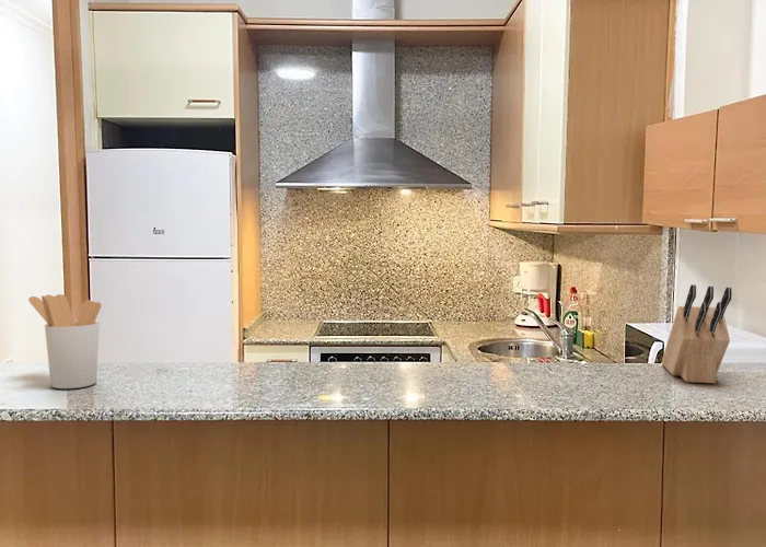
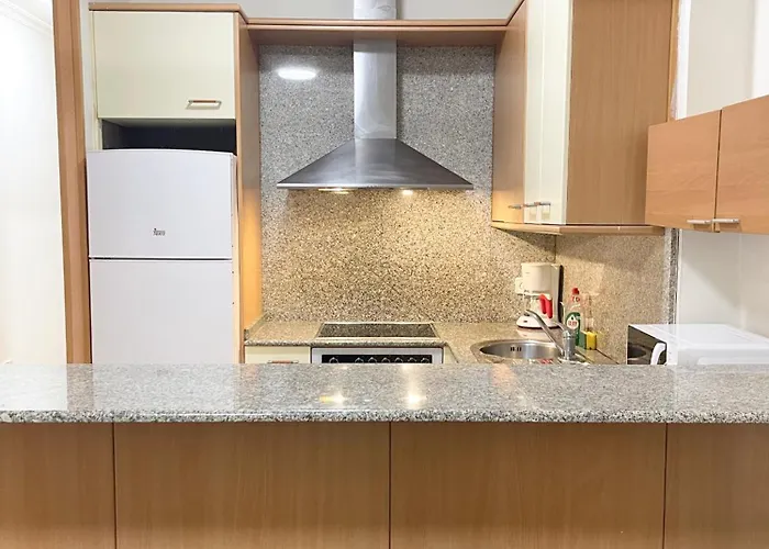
- knife block [661,283,733,384]
- utensil holder [27,293,103,389]
